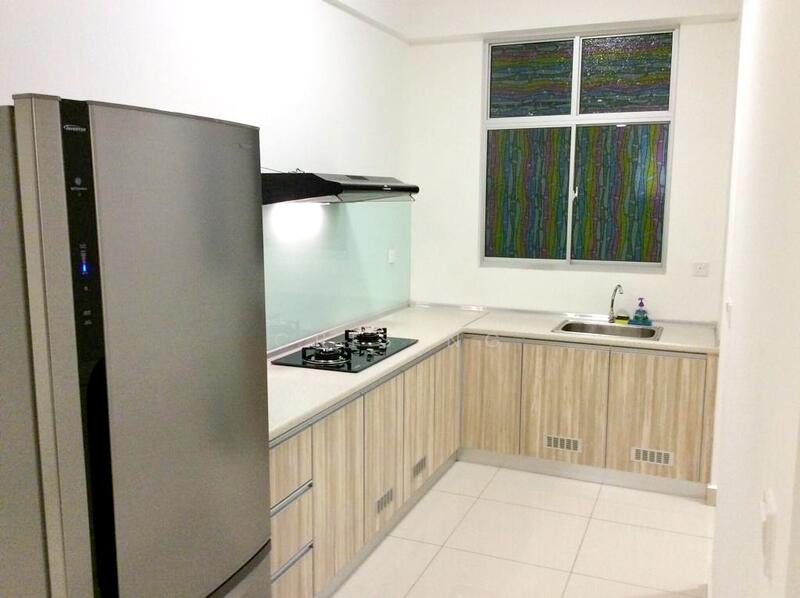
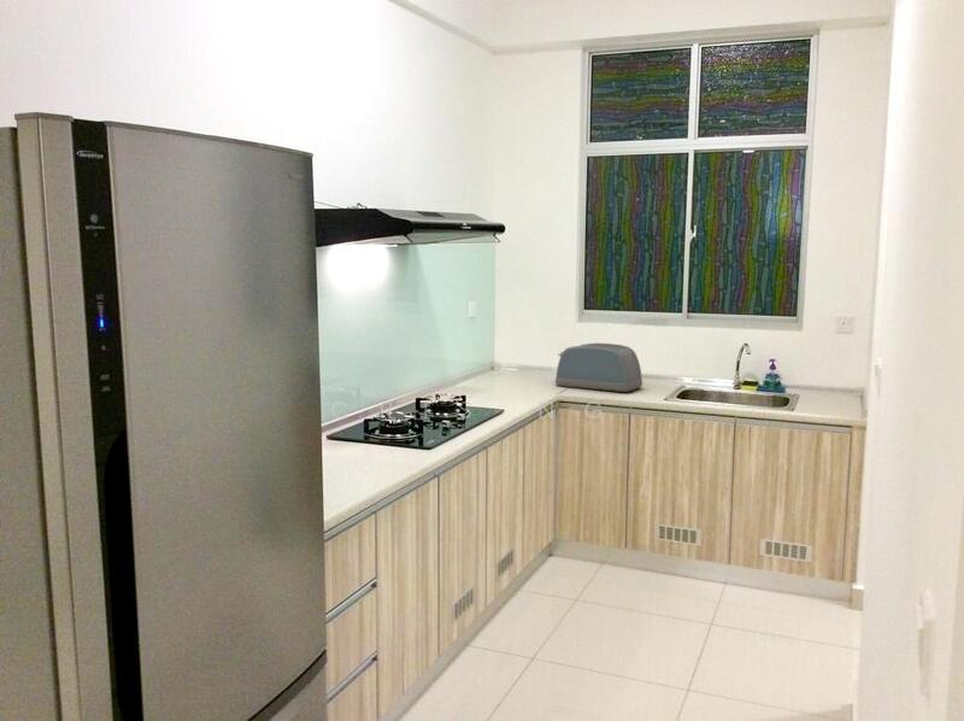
+ toaster [554,342,643,393]
